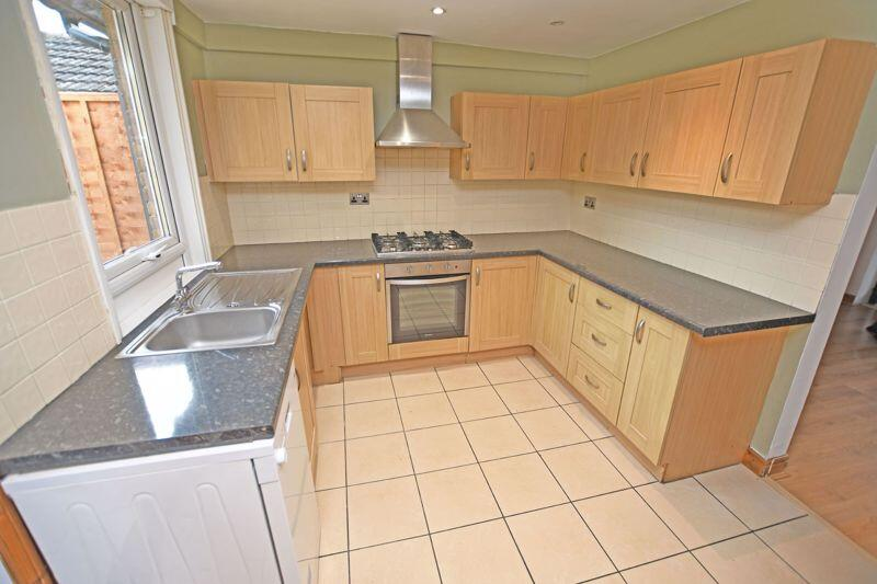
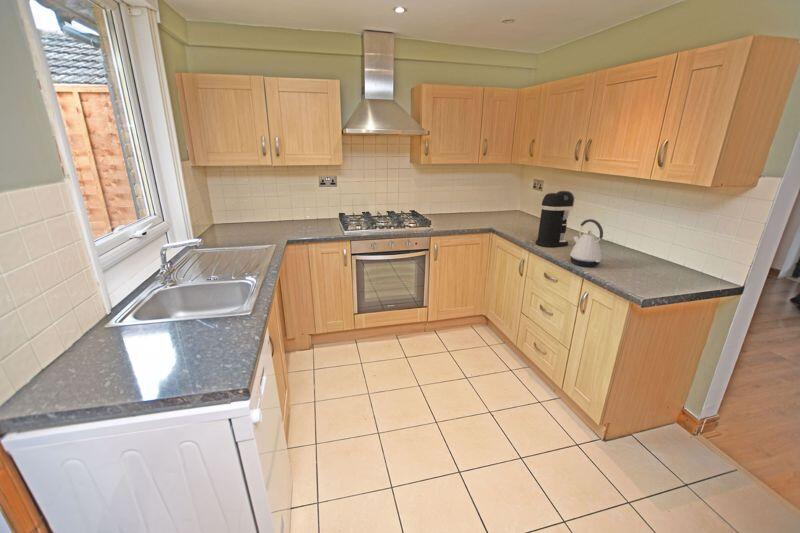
+ coffee maker [534,189,575,248]
+ kettle [569,218,604,268]
